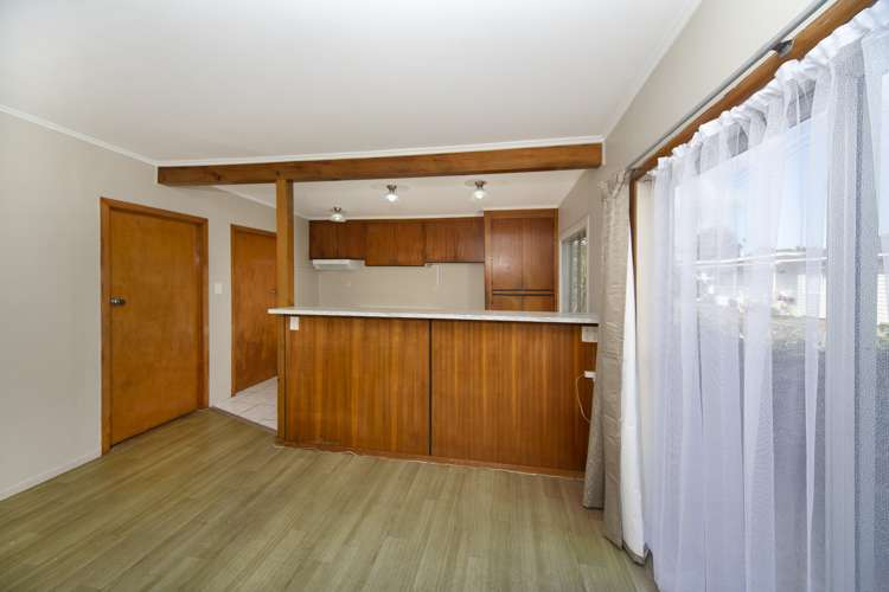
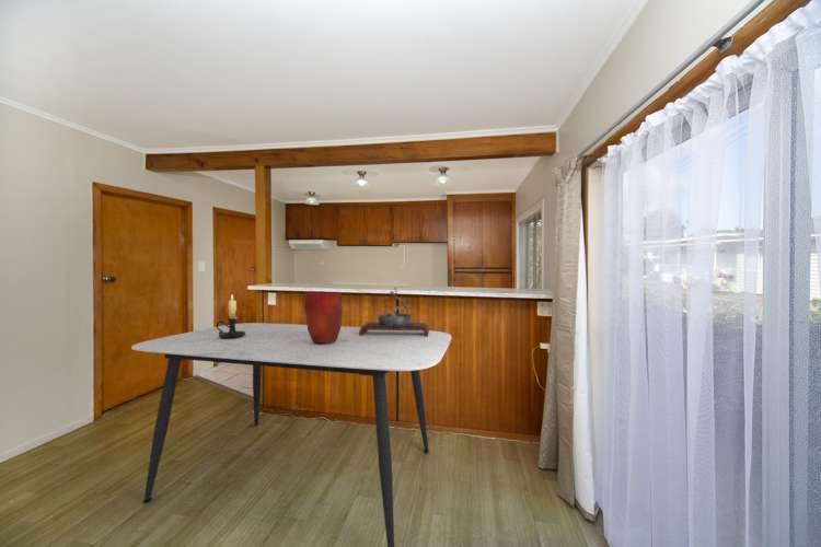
+ bonsai tree [359,287,430,337]
+ candle holder [216,293,245,339]
+ dining table [130,322,452,547]
+ vase [303,291,343,344]
